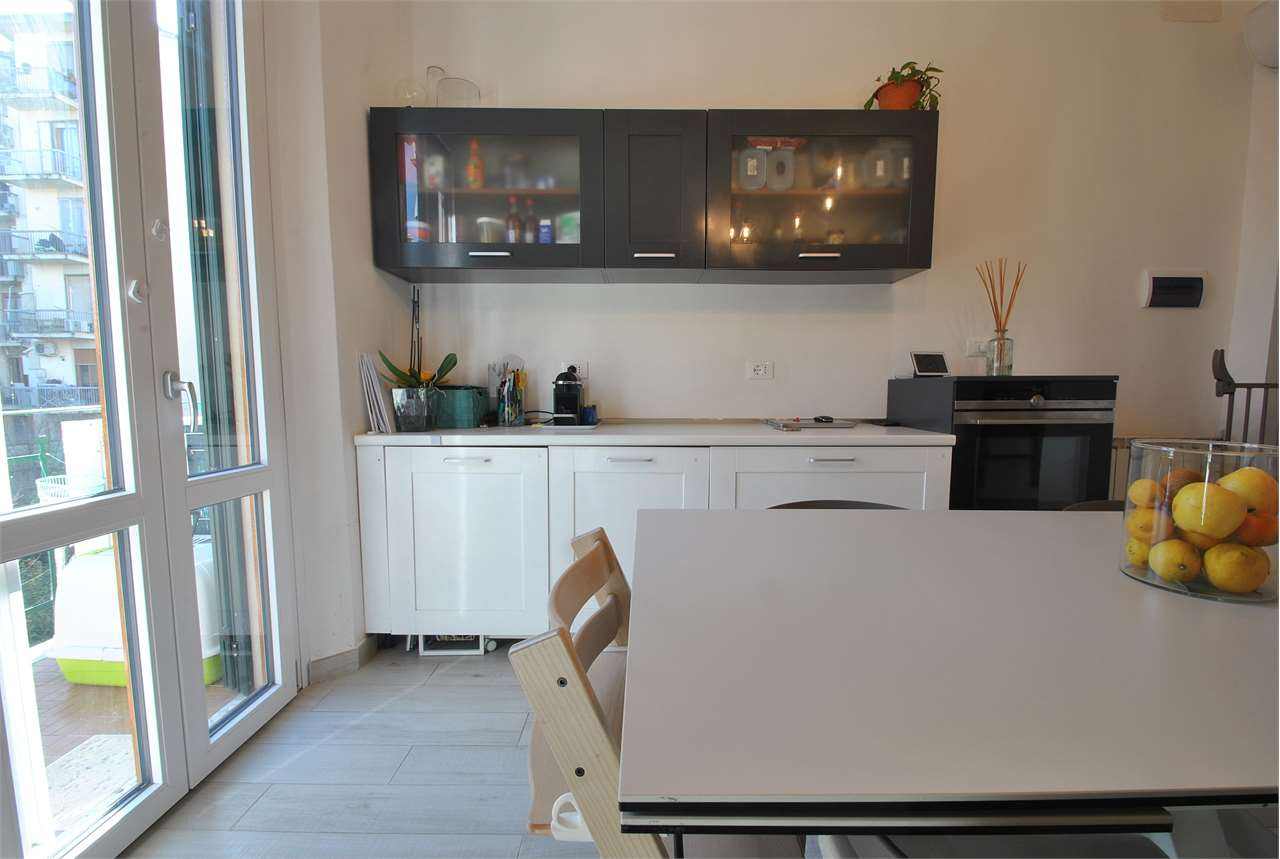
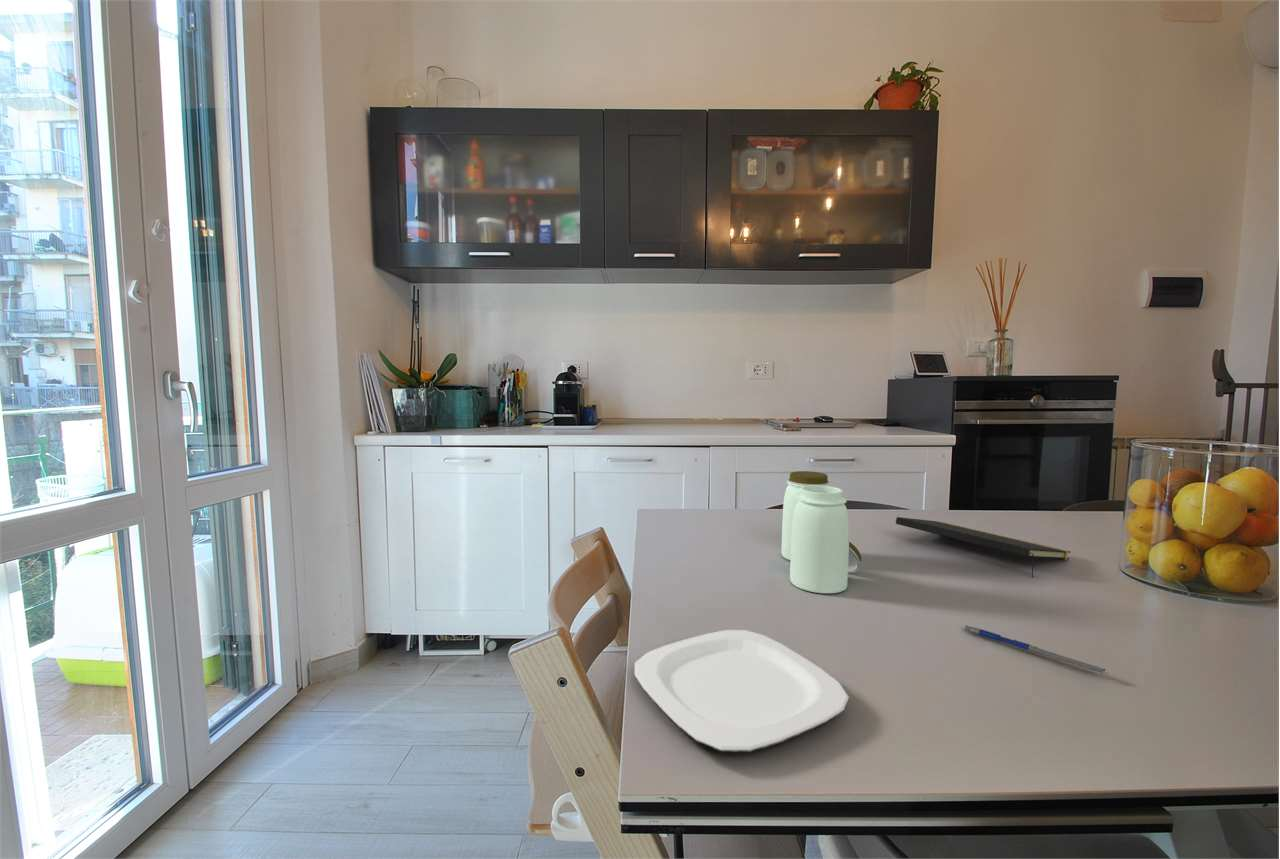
+ pen [962,625,1110,676]
+ plate [634,629,850,753]
+ notepad [895,516,1072,578]
+ jar [780,470,862,594]
